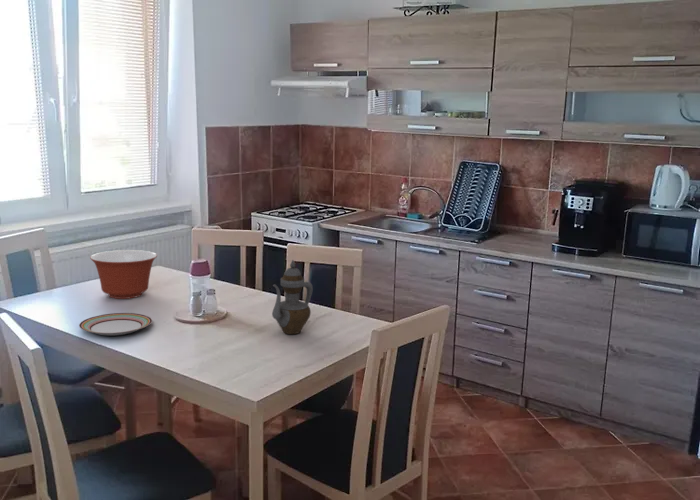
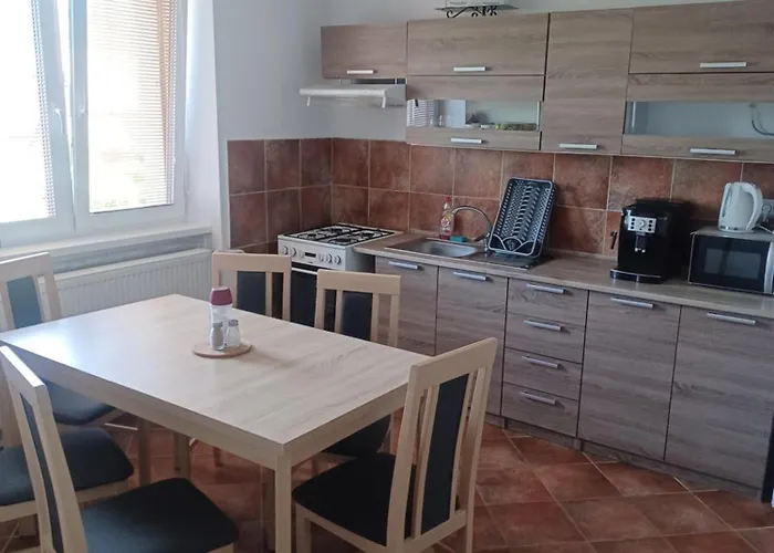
- mixing bowl [89,249,158,300]
- plate [78,312,153,336]
- teapot [271,259,314,335]
